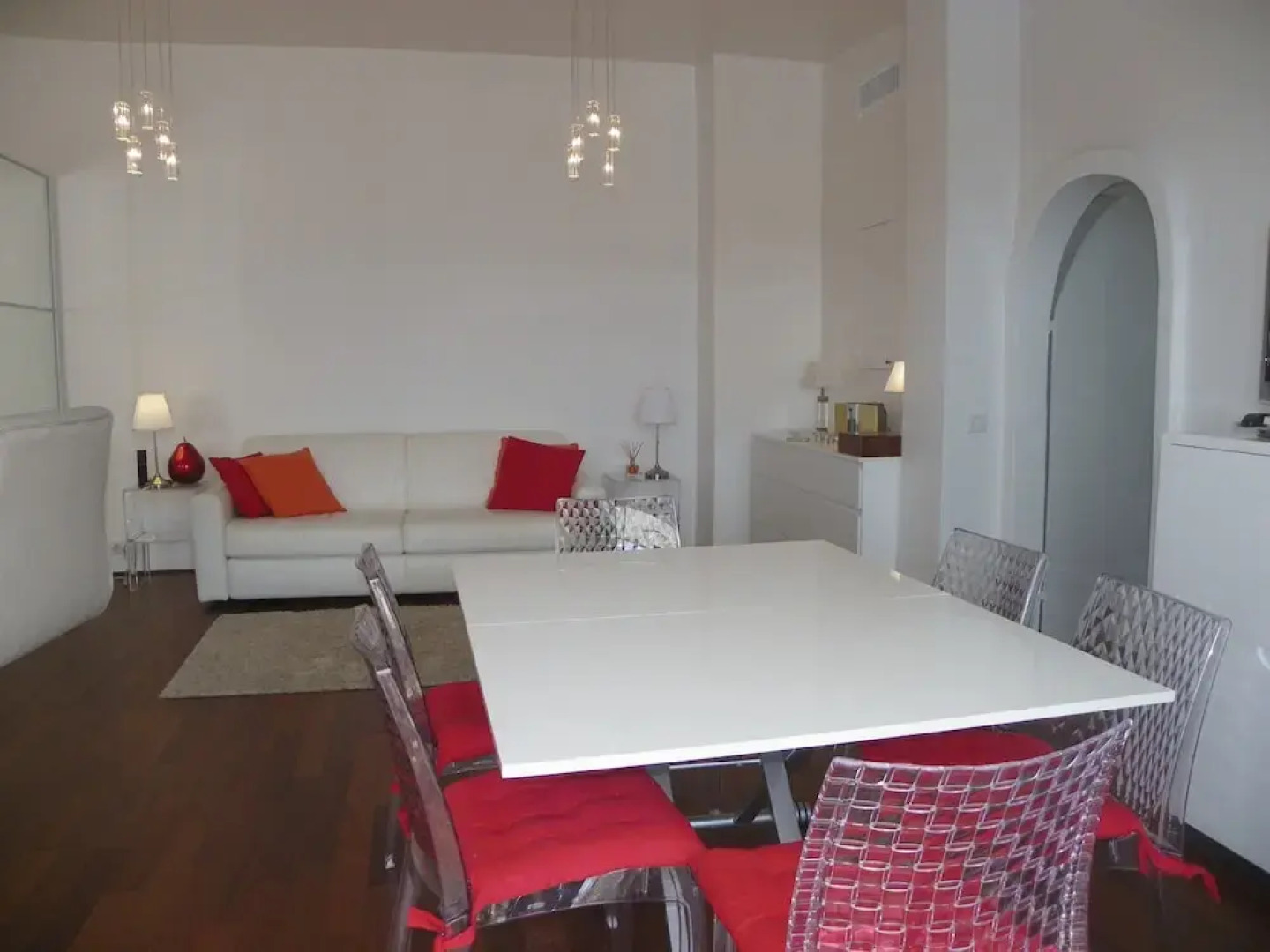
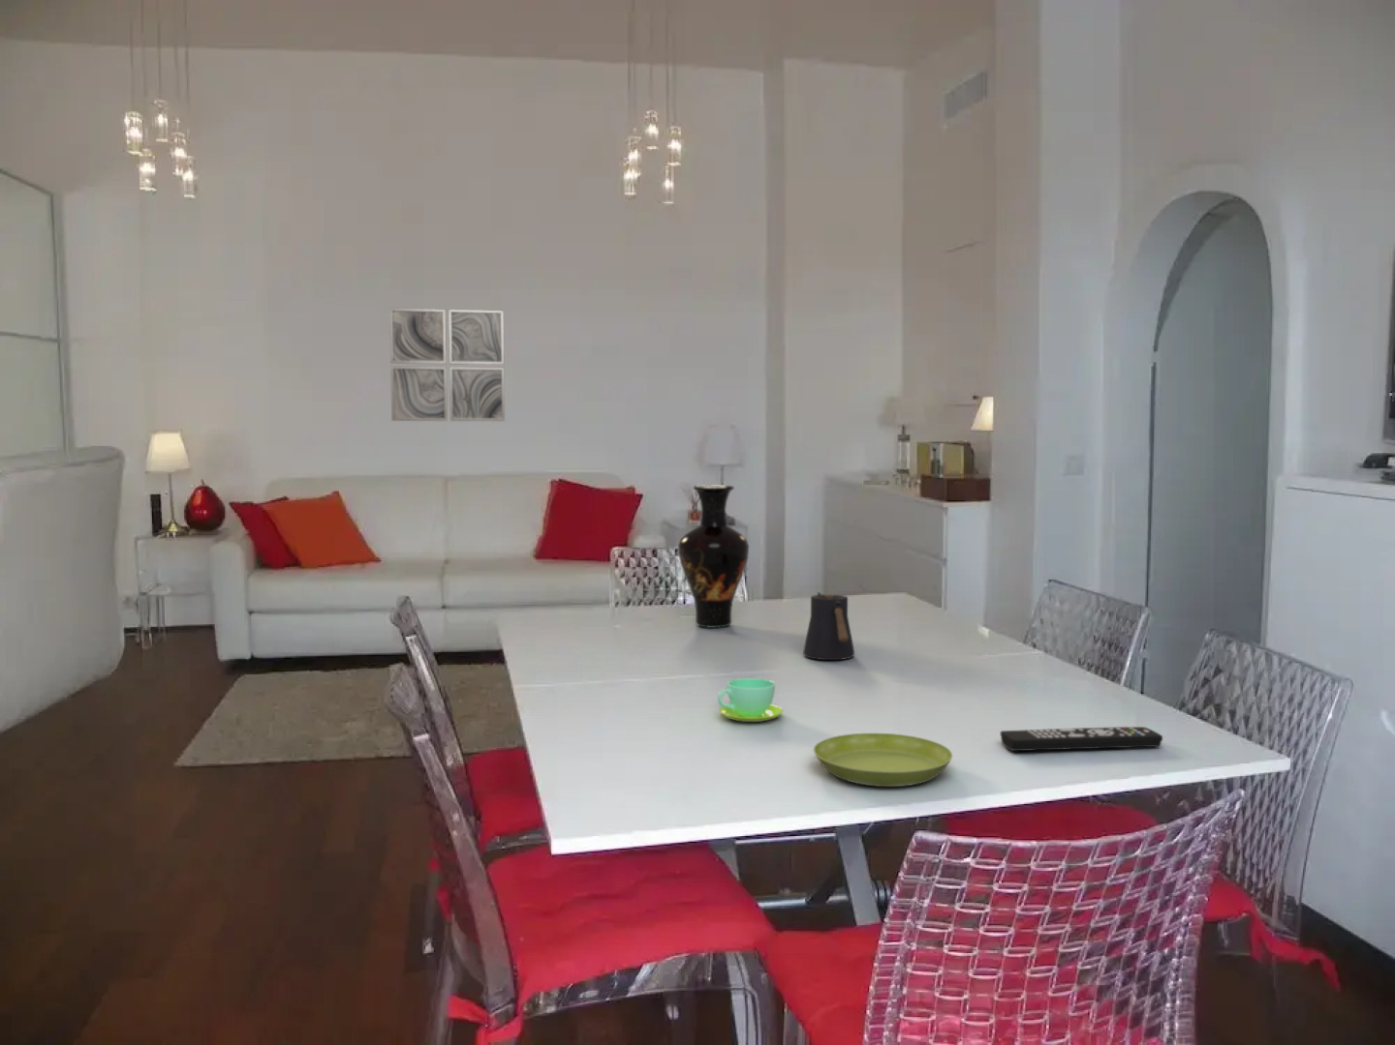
+ saucer [813,732,953,788]
+ wall art [389,307,505,422]
+ vase [677,485,750,629]
+ cup [717,677,783,722]
+ remote control [1000,726,1163,752]
+ kettle [802,592,856,661]
